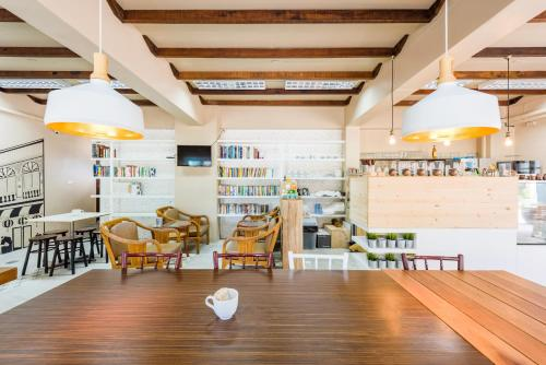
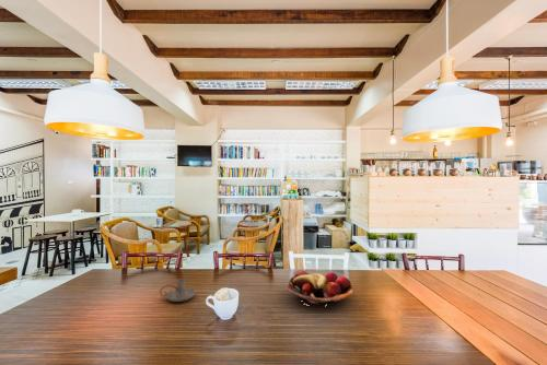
+ fruit basket [287,270,354,306]
+ candle holder [159,278,196,303]
